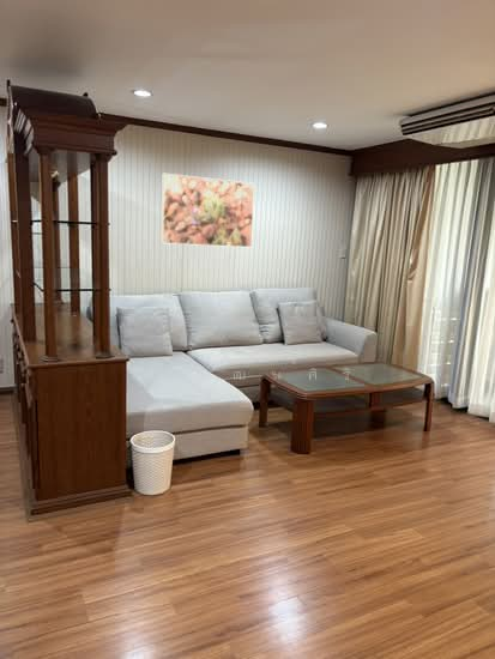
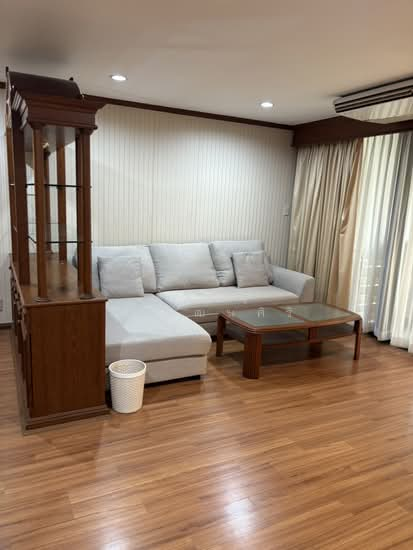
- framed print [161,173,255,248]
